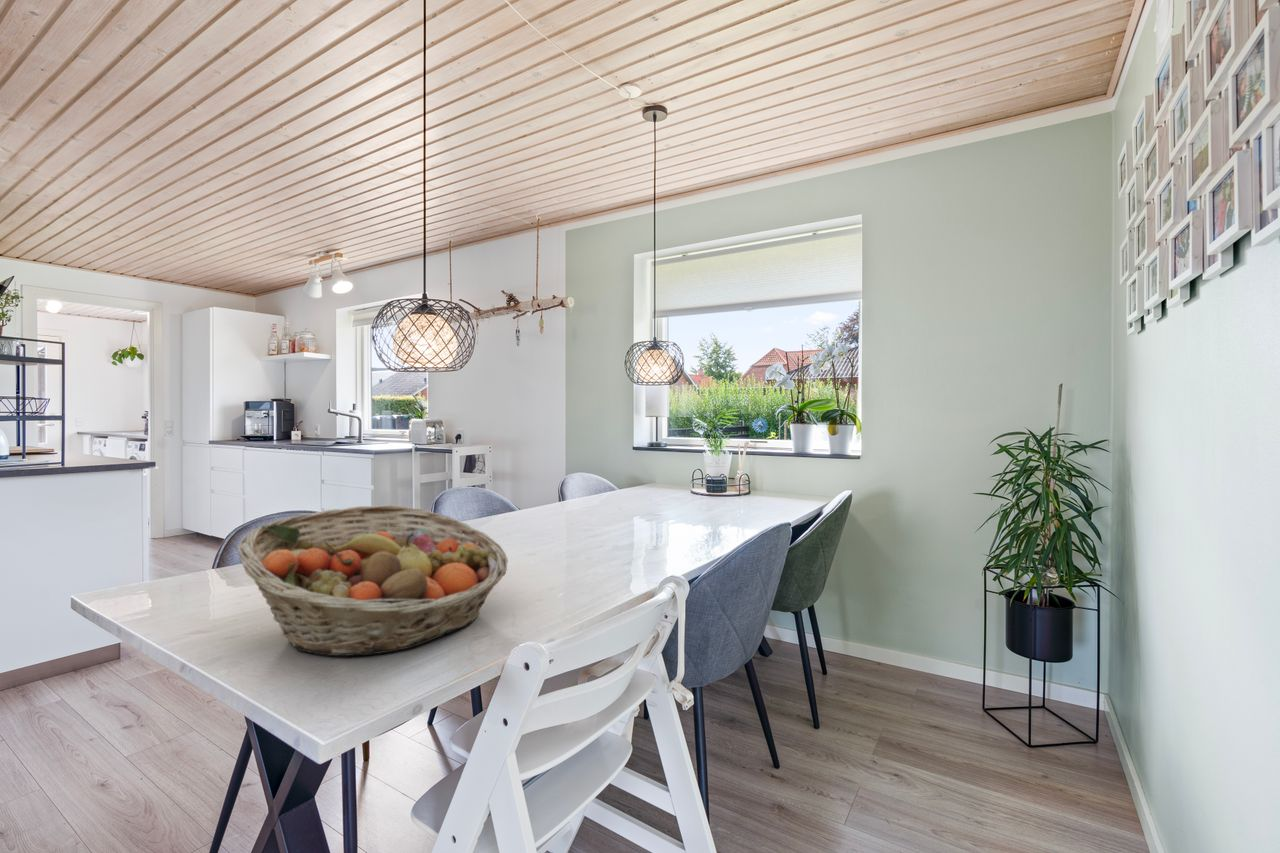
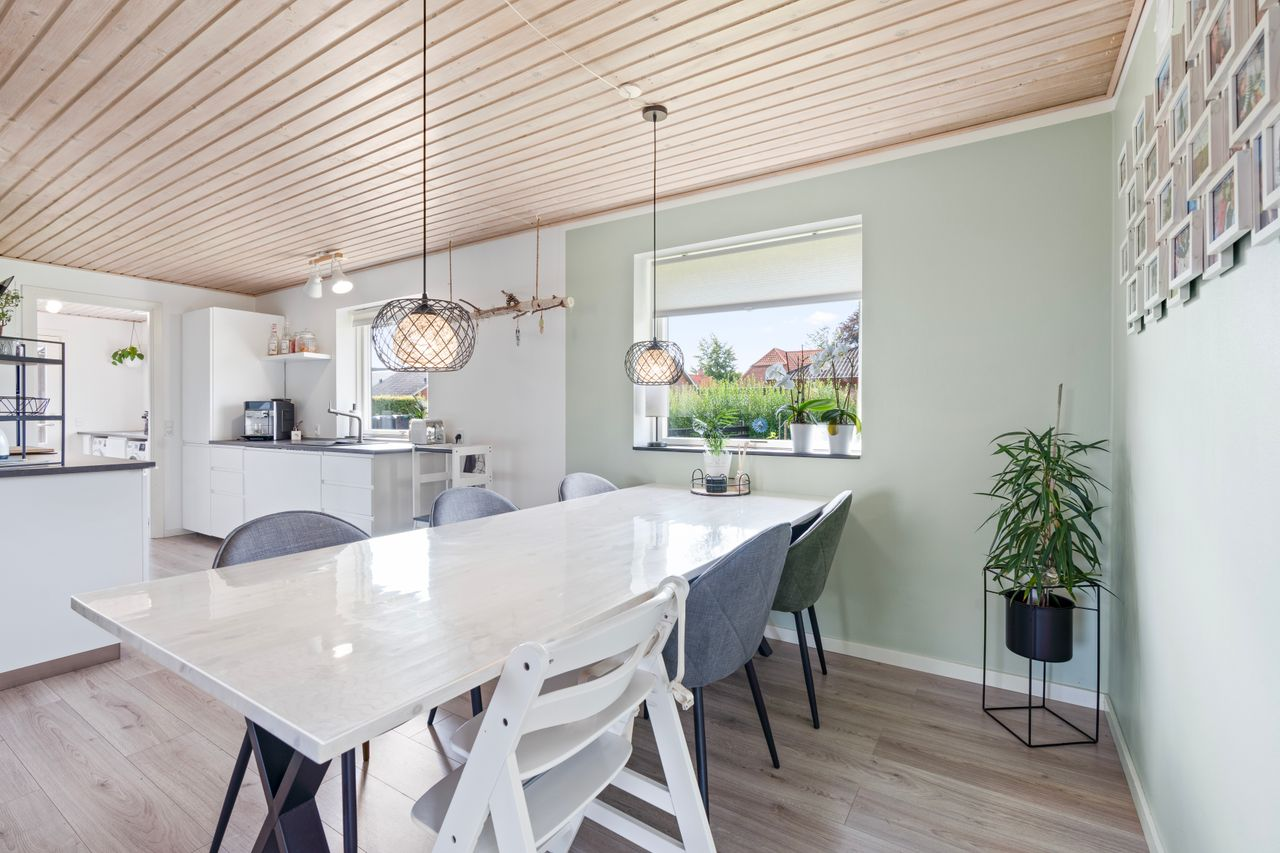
- fruit basket [237,504,509,657]
